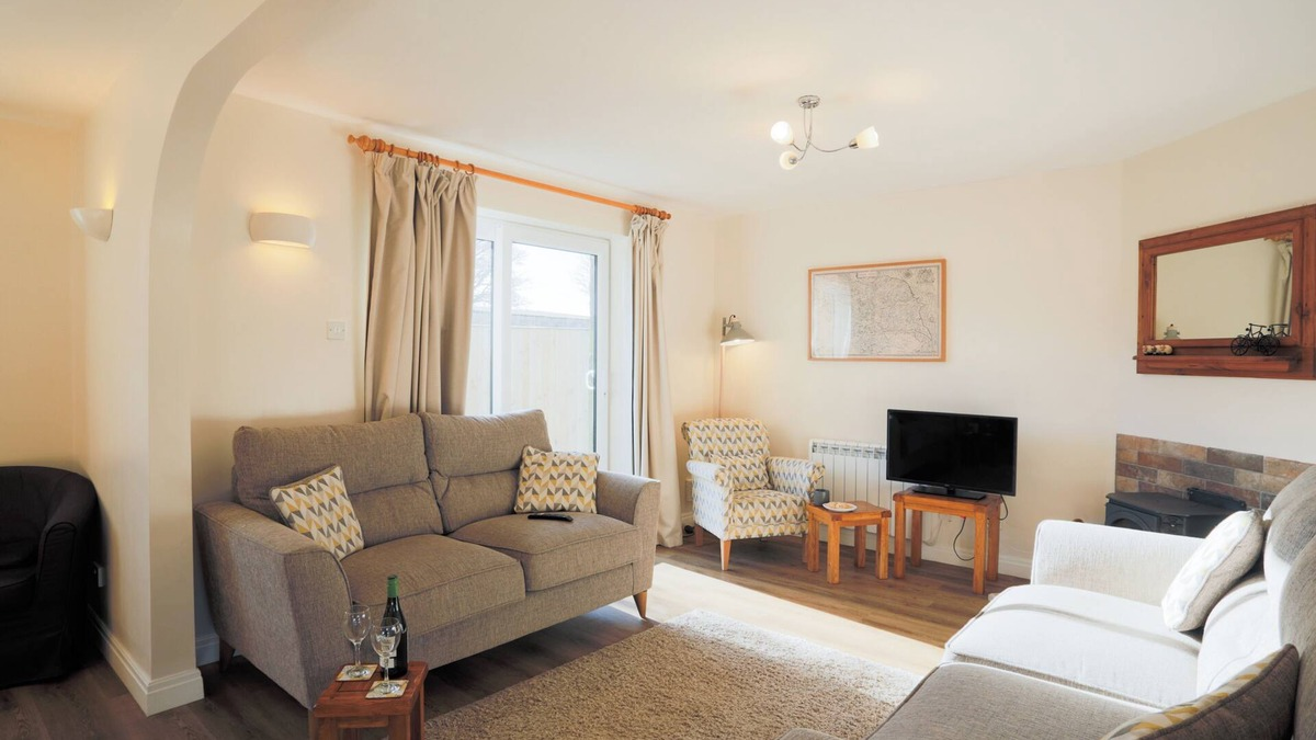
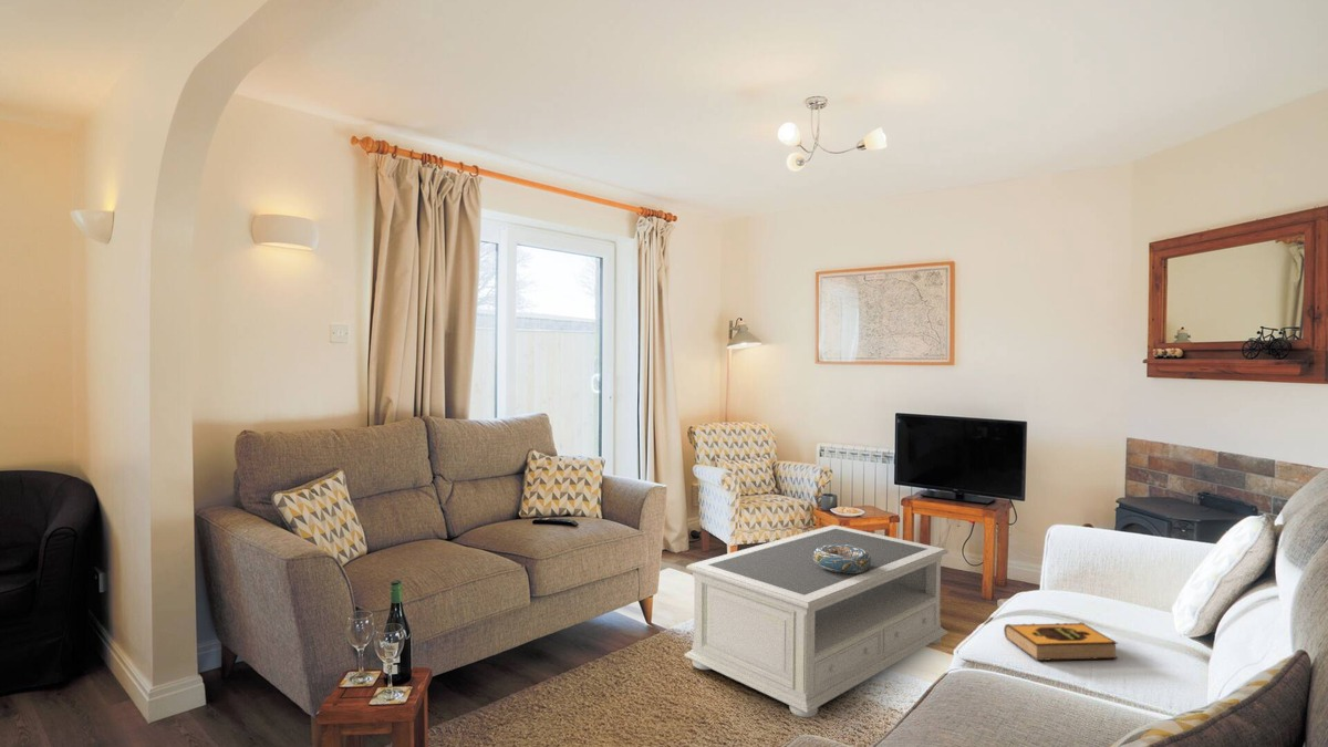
+ coffee table [684,523,950,718]
+ decorative bowl [813,546,871,573]
+ hardback book [1003,622,1119,662]
